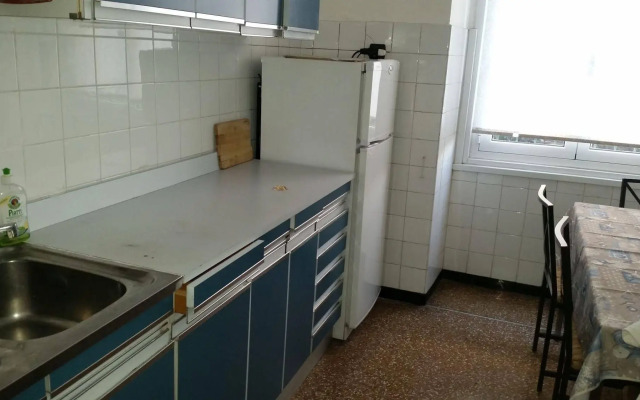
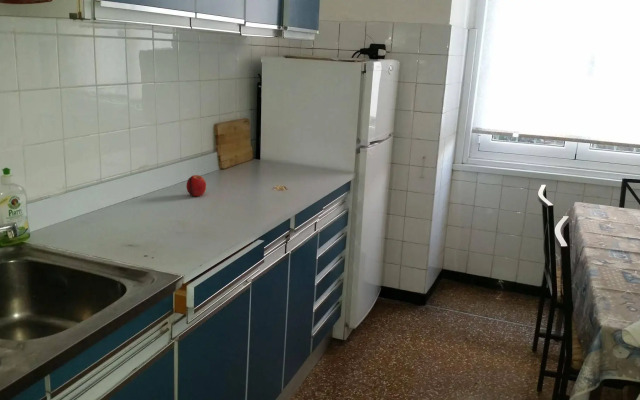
+ fruit [186,174,207,197]
